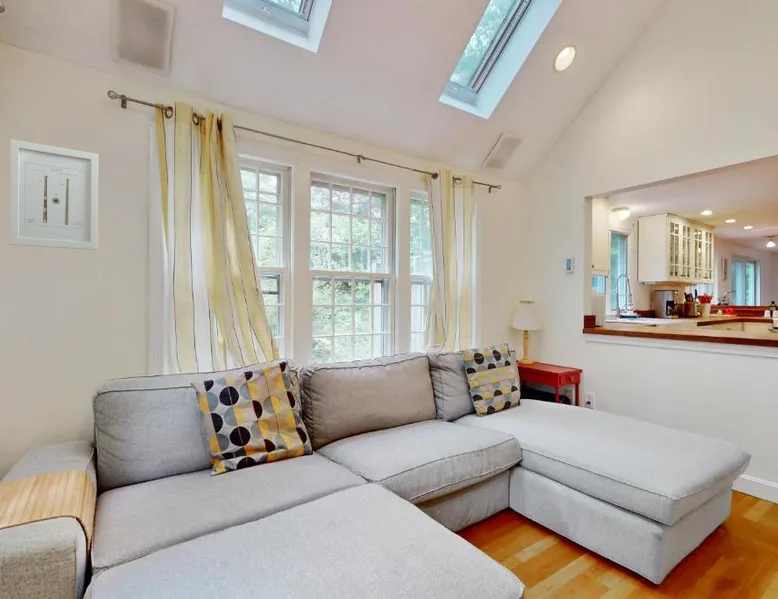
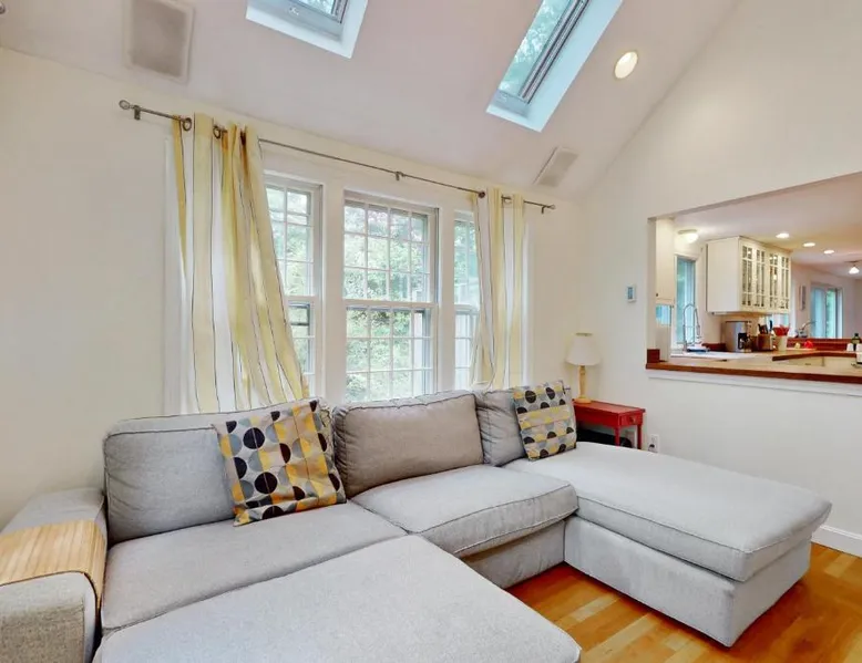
- wall art [9,139,99,251]
